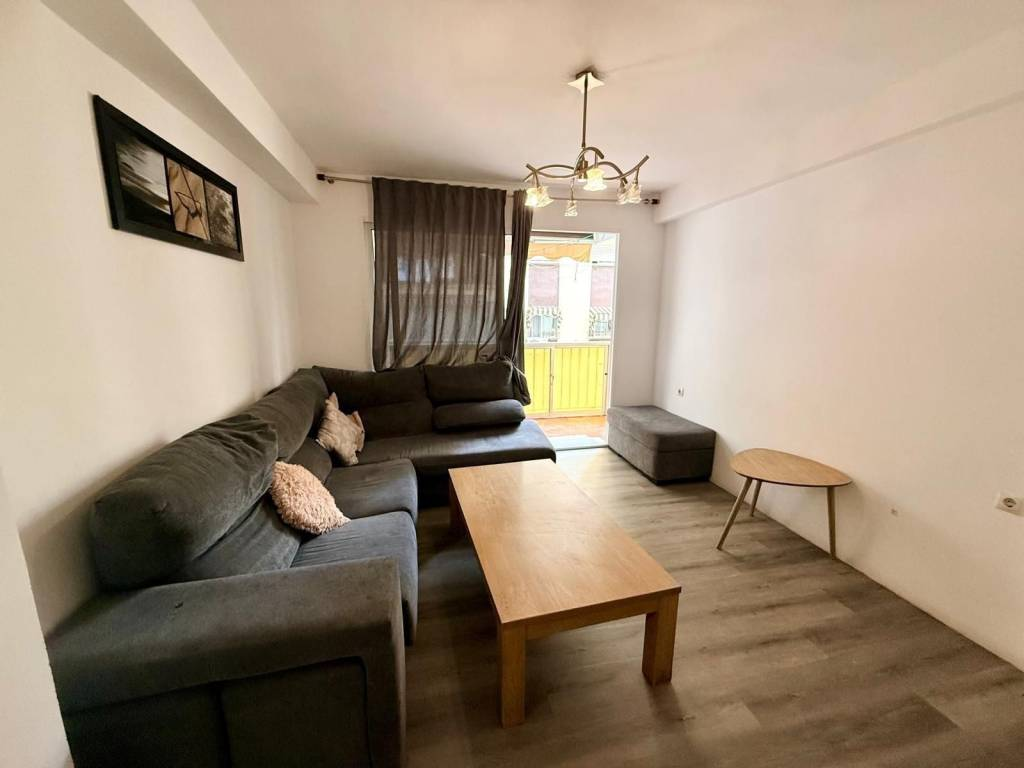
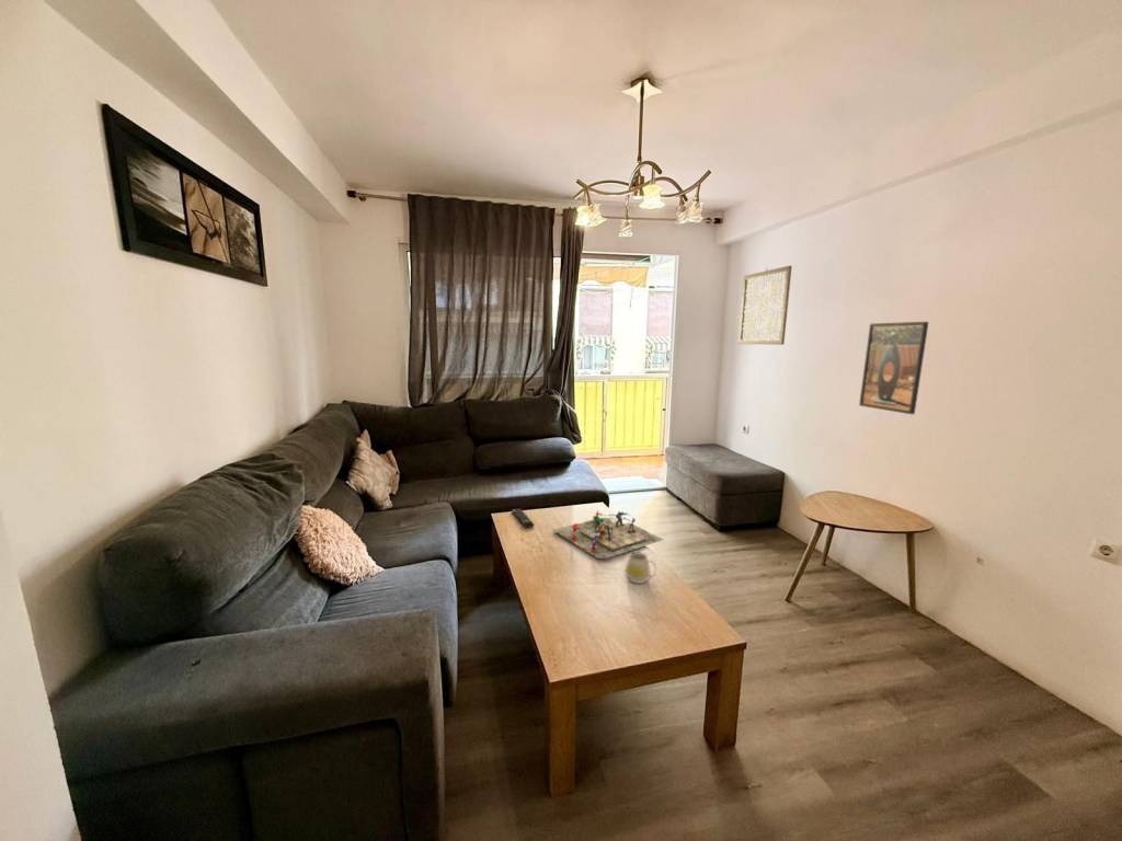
+ remote control [511,508,536,529]
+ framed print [858,321,930,415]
+ wall art [737,265,793,346]
+ mug [625,551,657,585]
+ board game [551,510,665,560]
